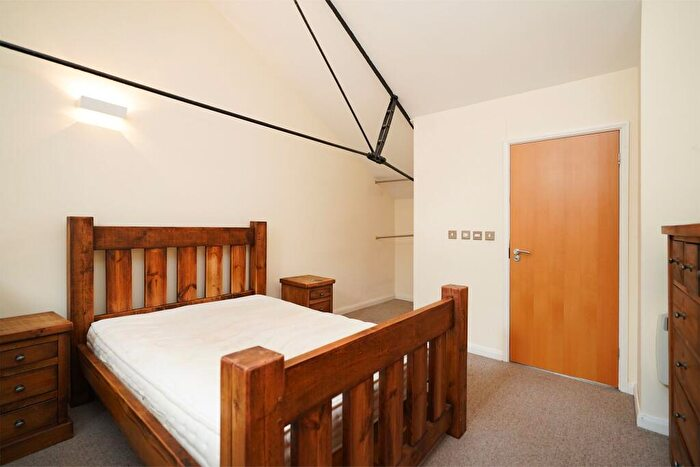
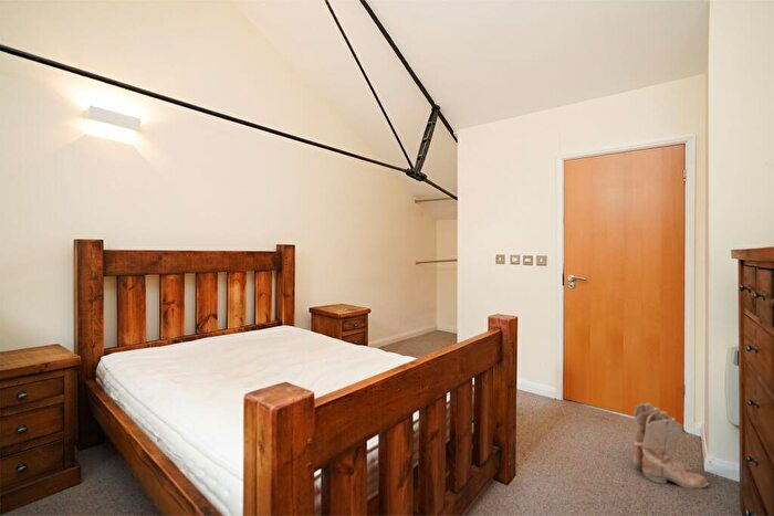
+ boots [631,401,710,489]
